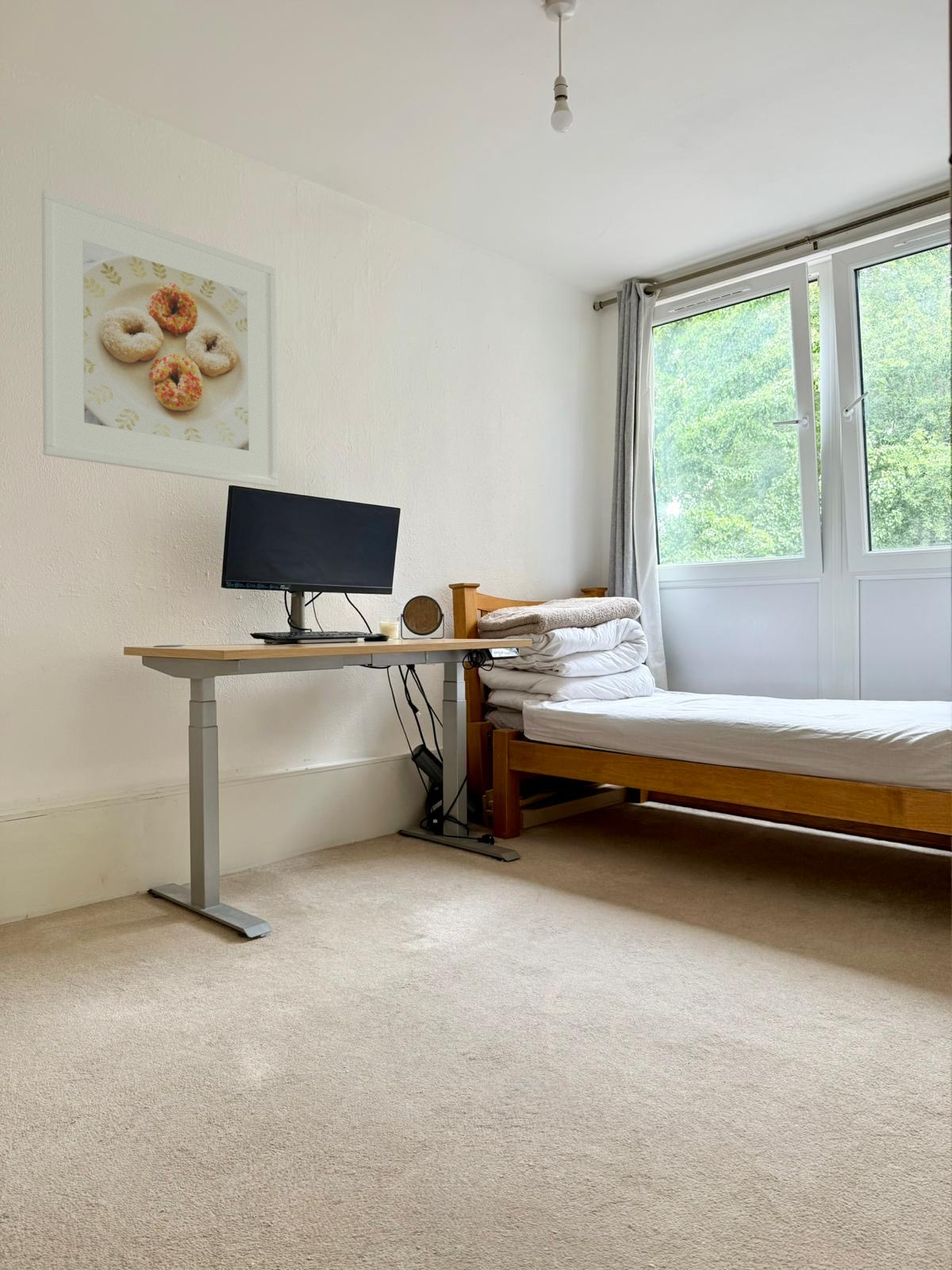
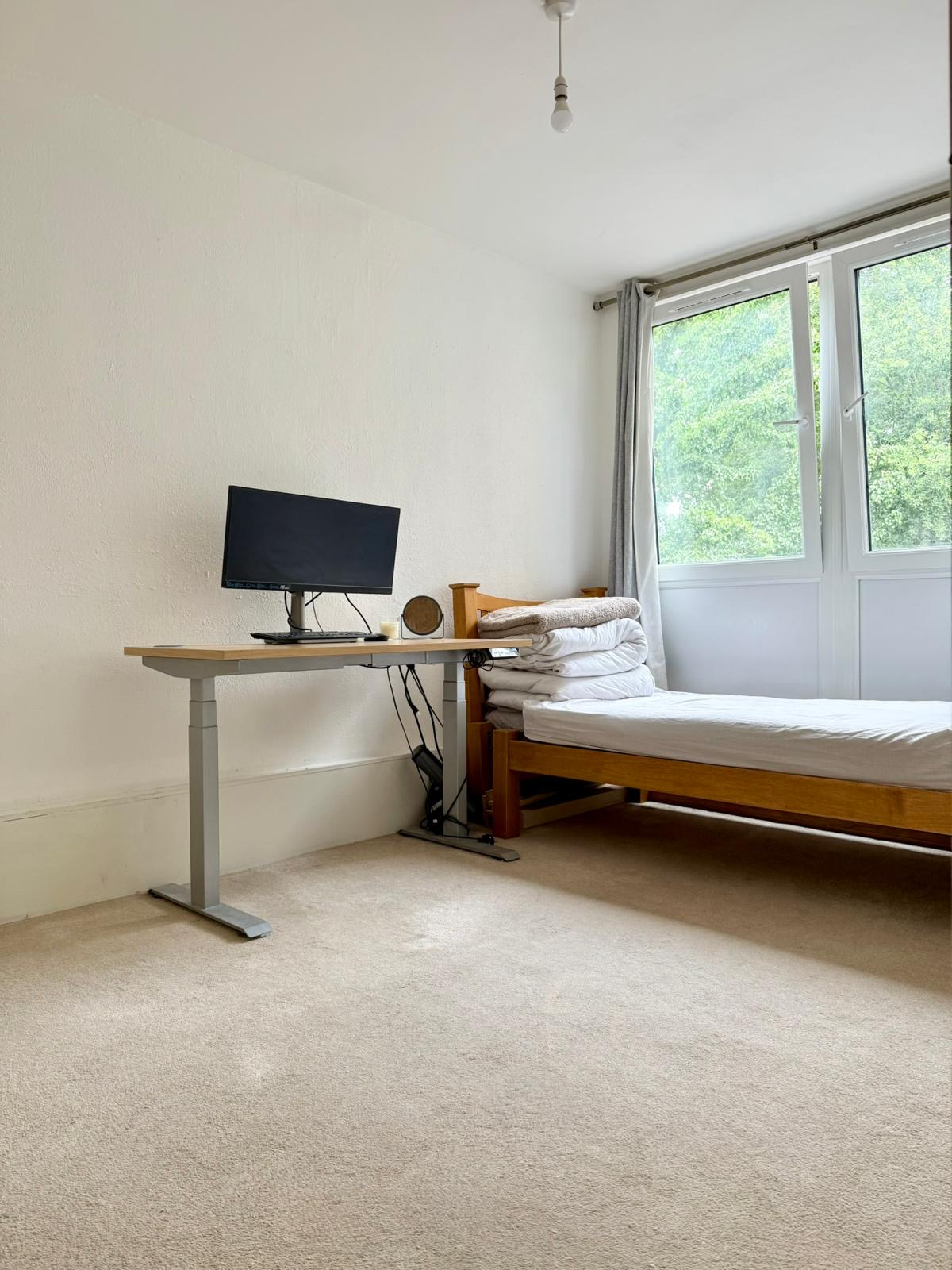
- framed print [40,189,279,488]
